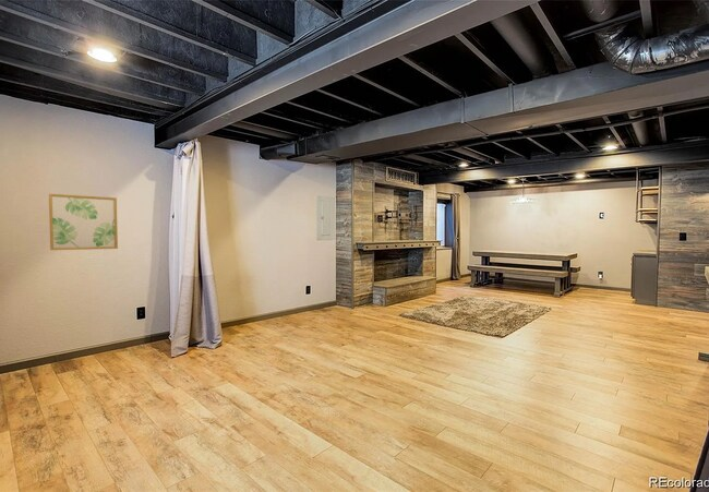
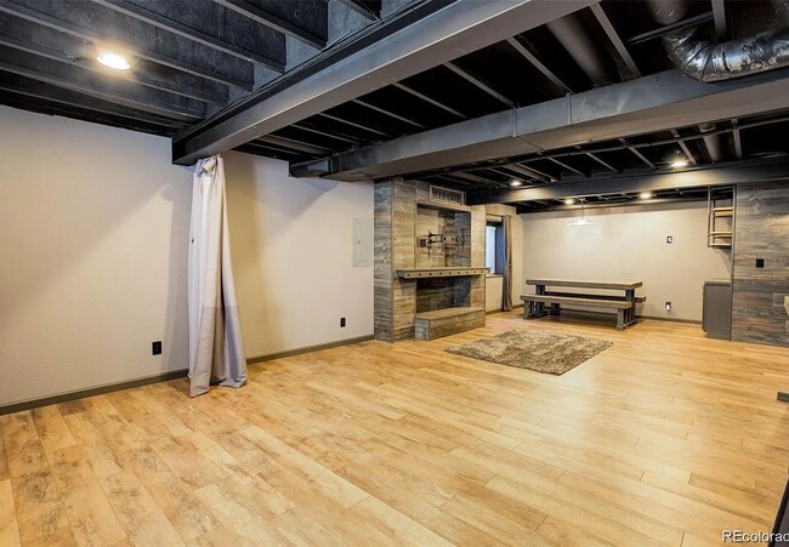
- wall art [48,193,119,251]
